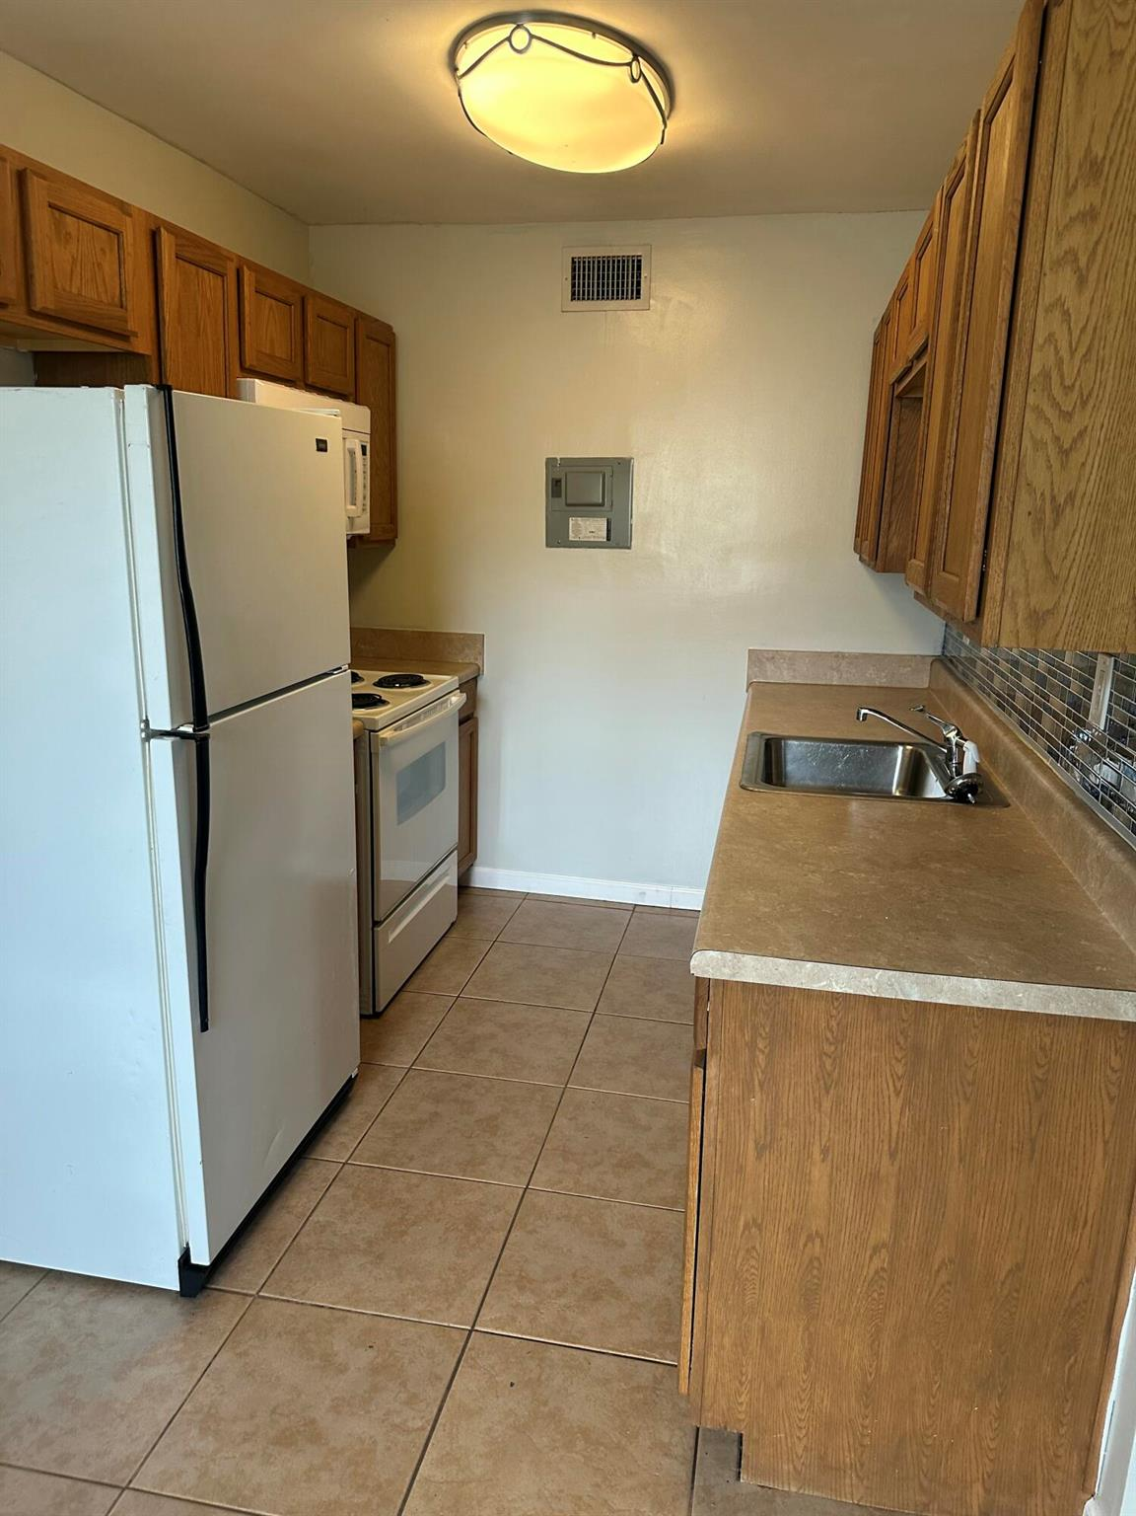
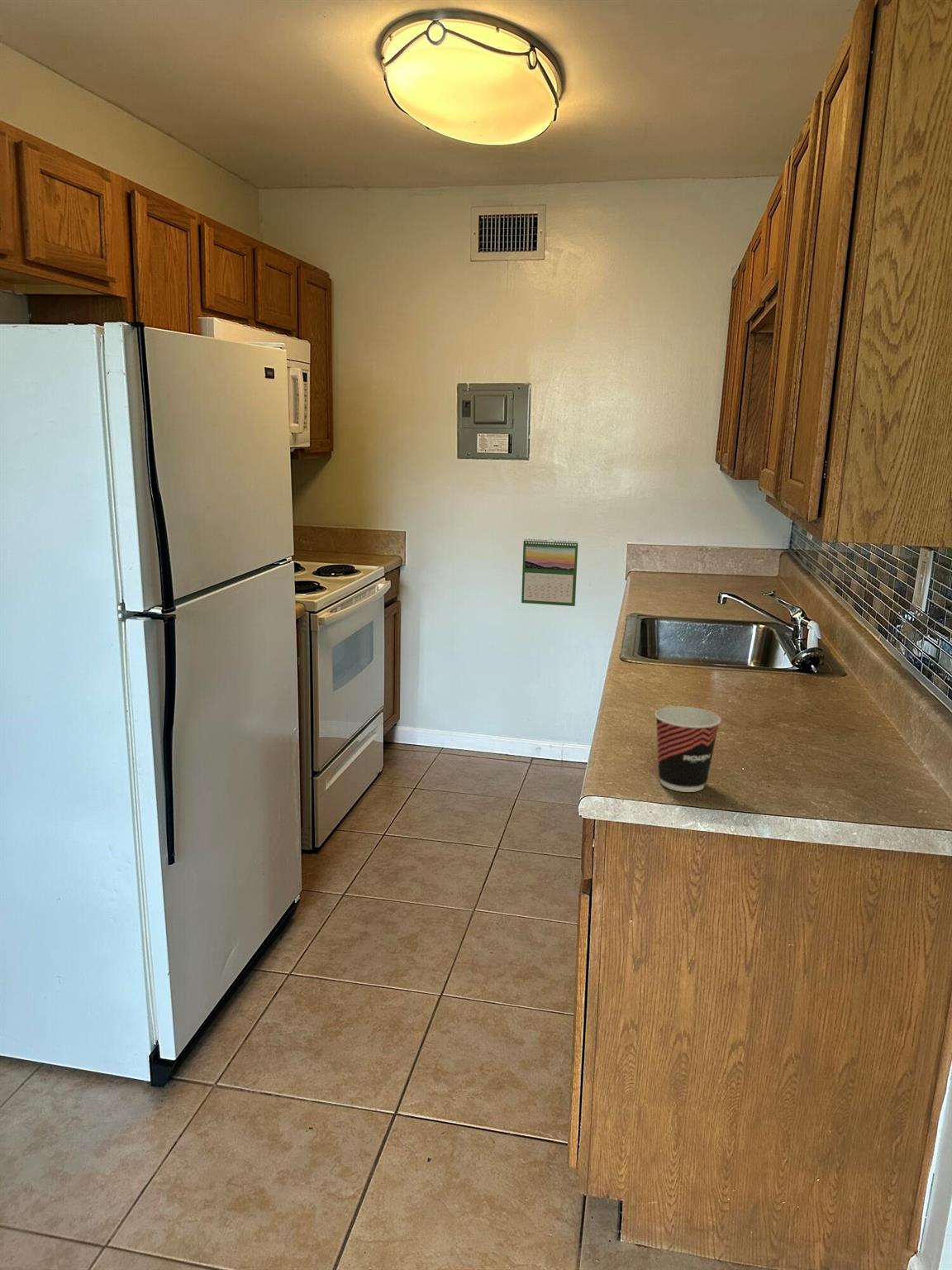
+ cup [654,705,721,793]
+ calendar [521,538,578,607]
